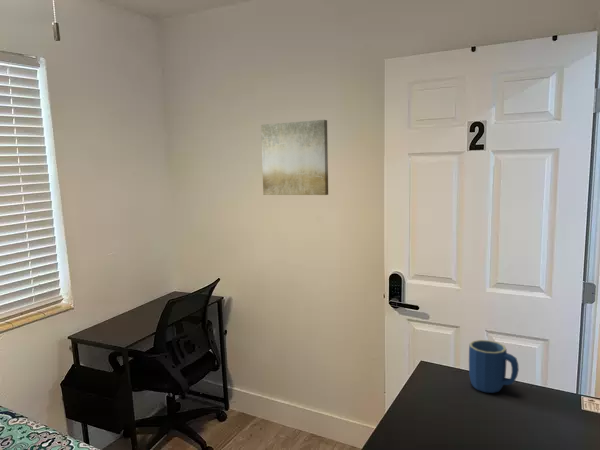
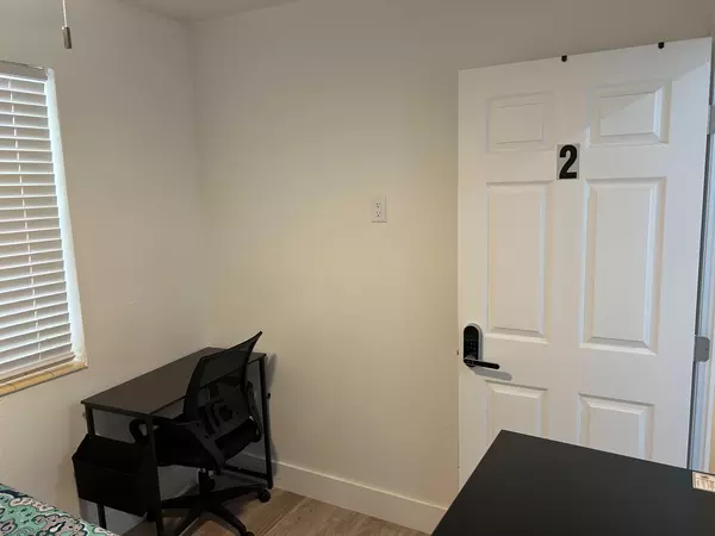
- wall art [260,119,329,196]
- mug [468,339,520,394]
